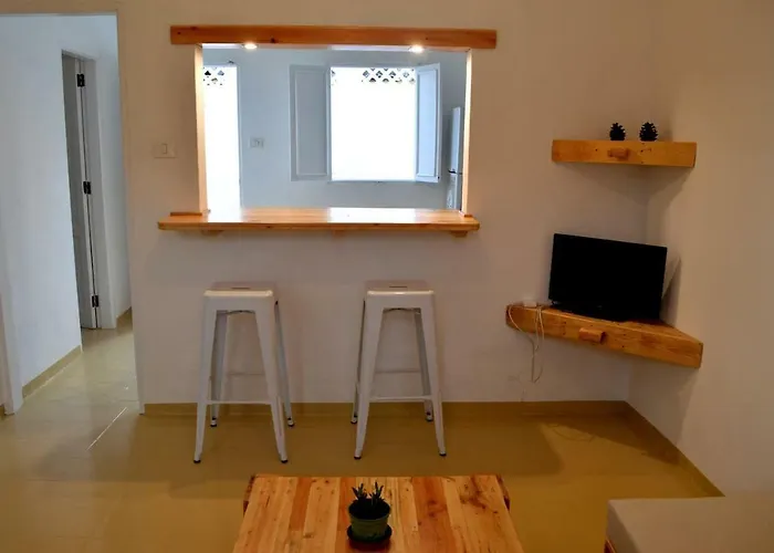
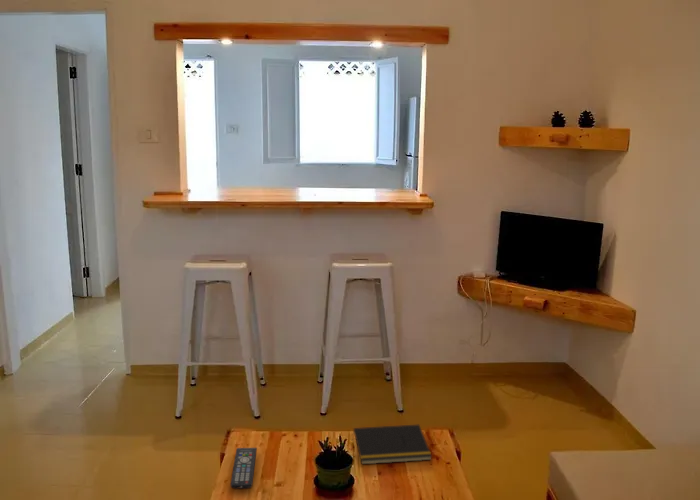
+ notepad [351,424,433,465]
+ remote control [230,447,258,489]
